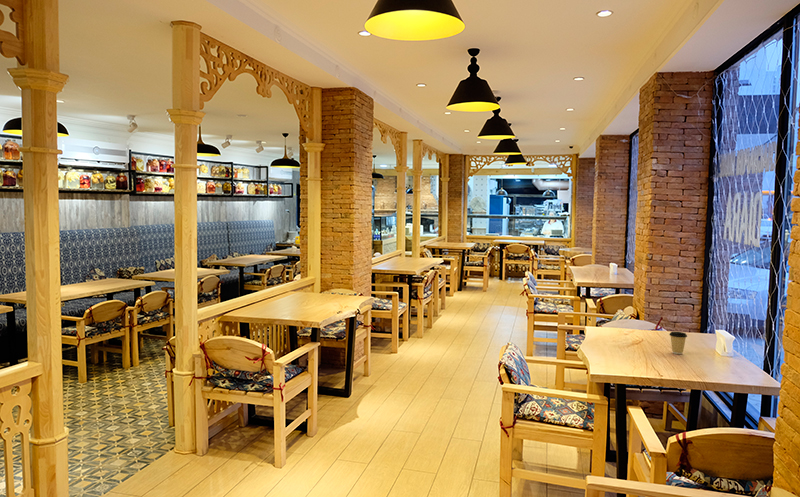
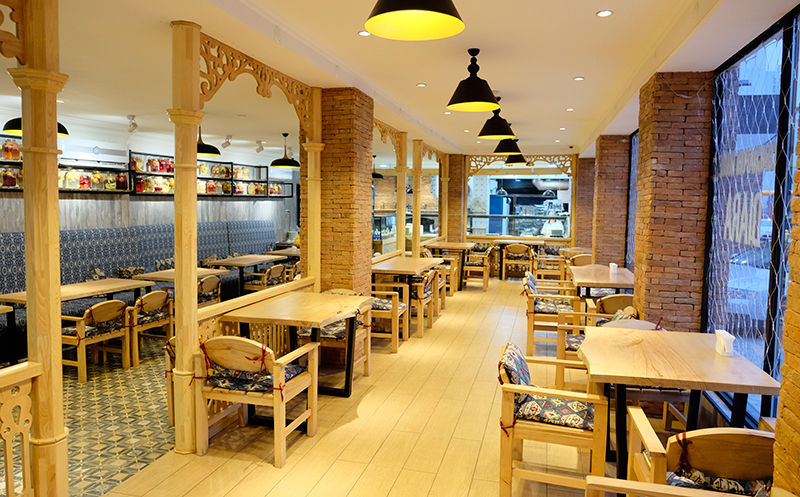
- coffee cup [669,331,688,355]
